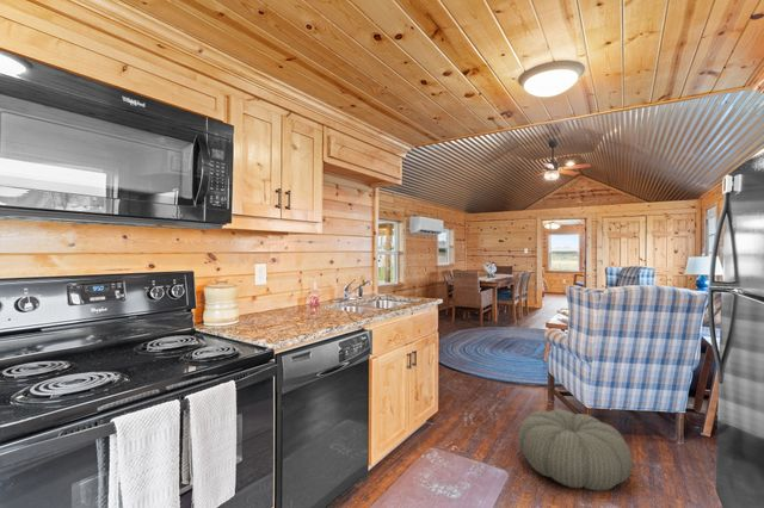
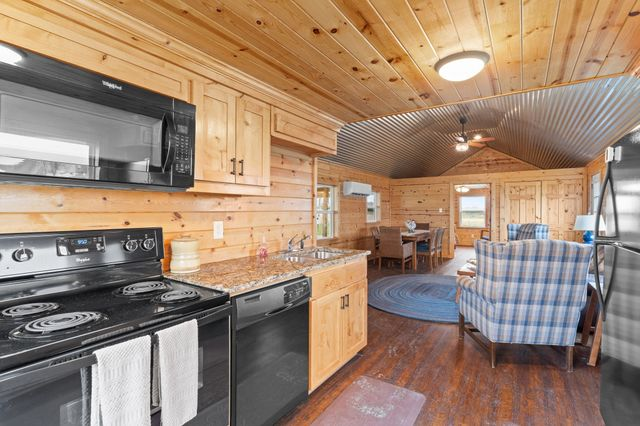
- pouf [517,408,634,491]
